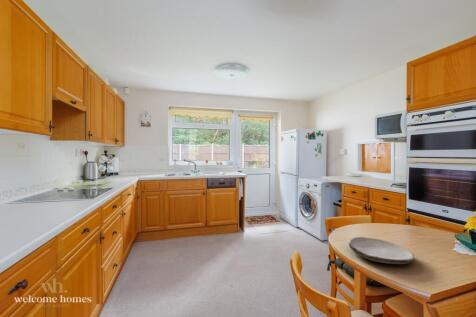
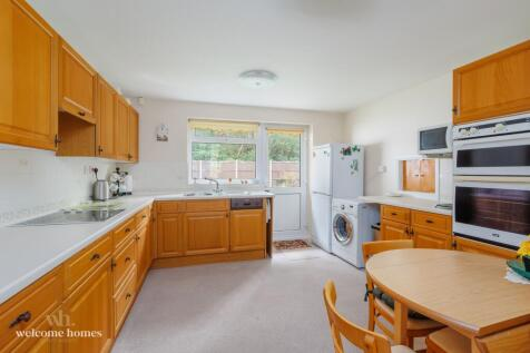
- plate [348,236,415,265]
